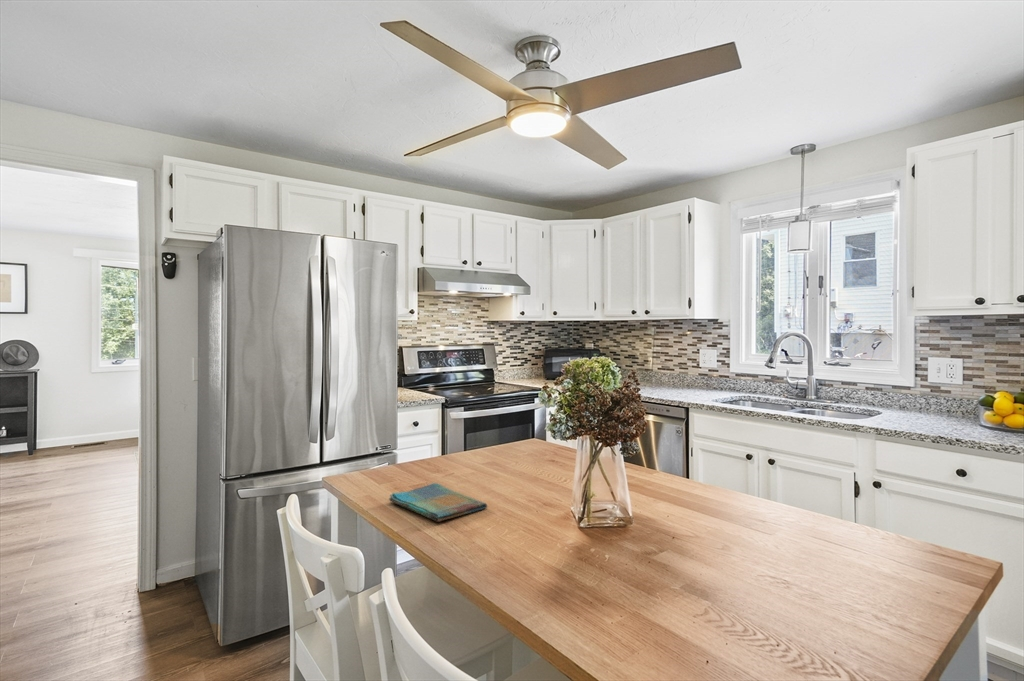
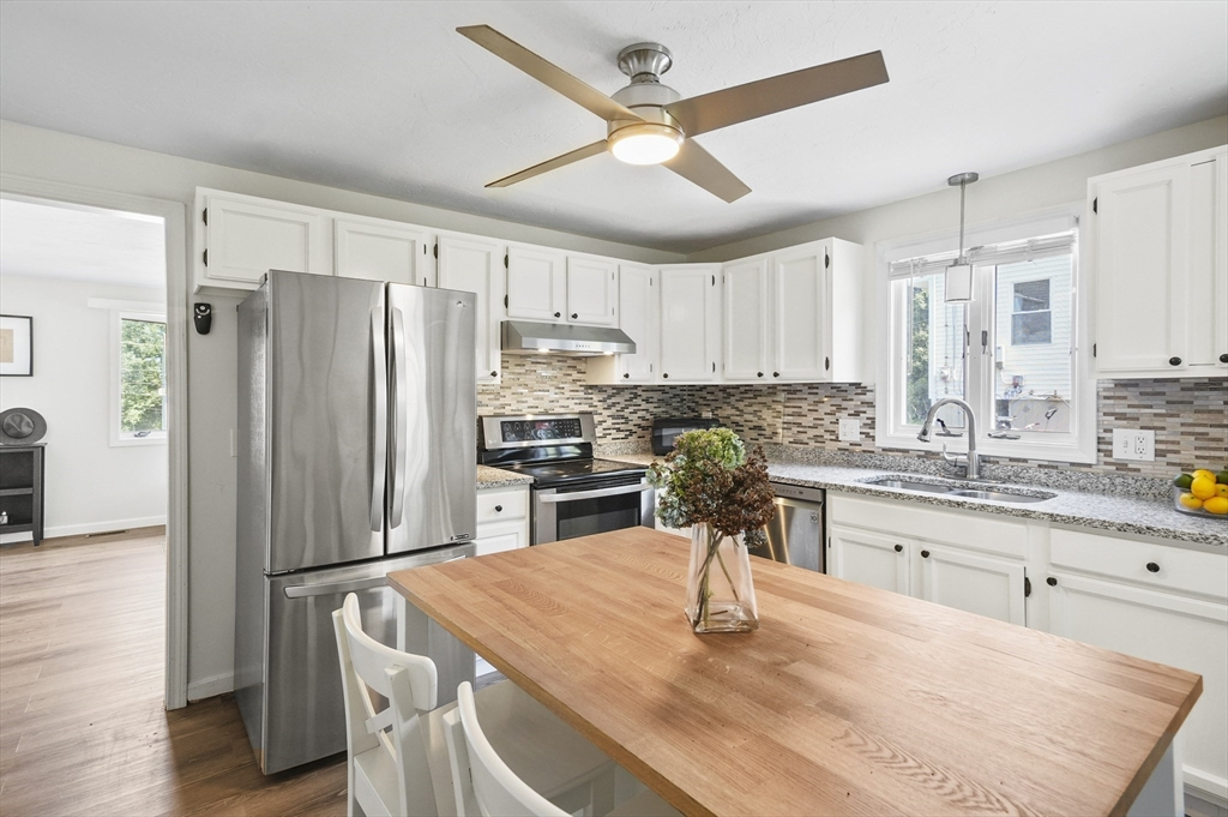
- dish towel [388,482,488,523]
